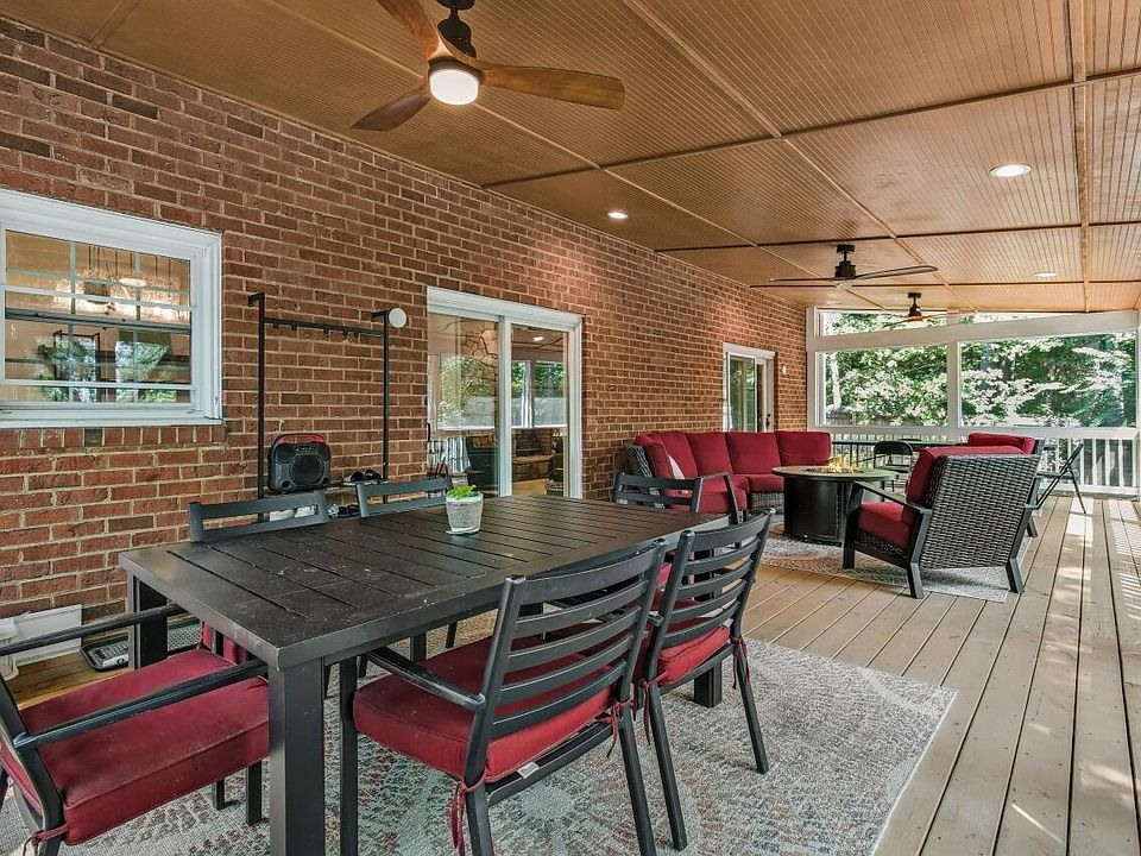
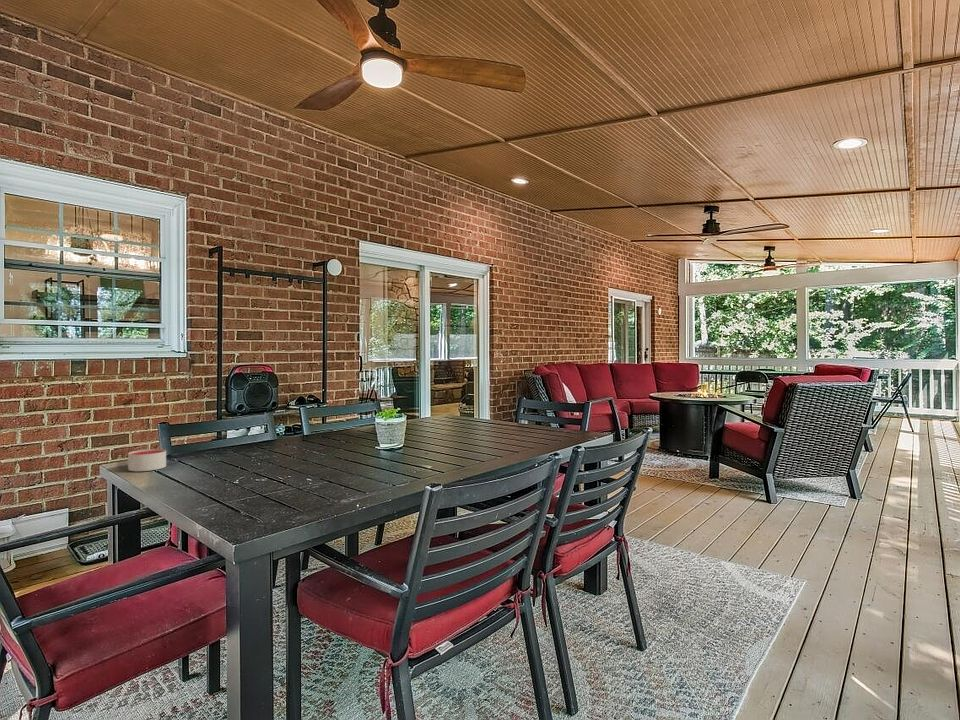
+ candle [127,448,167,472]
